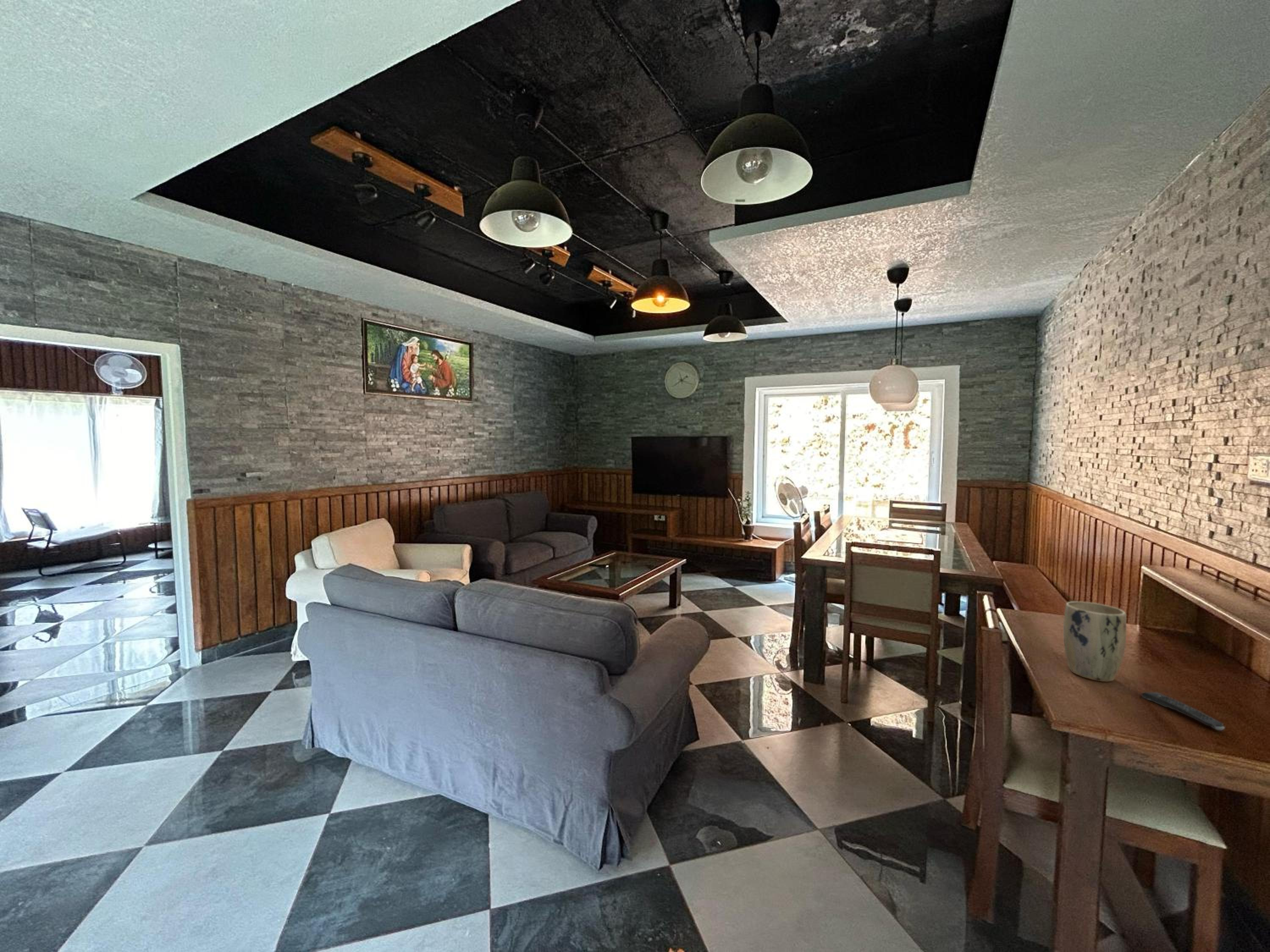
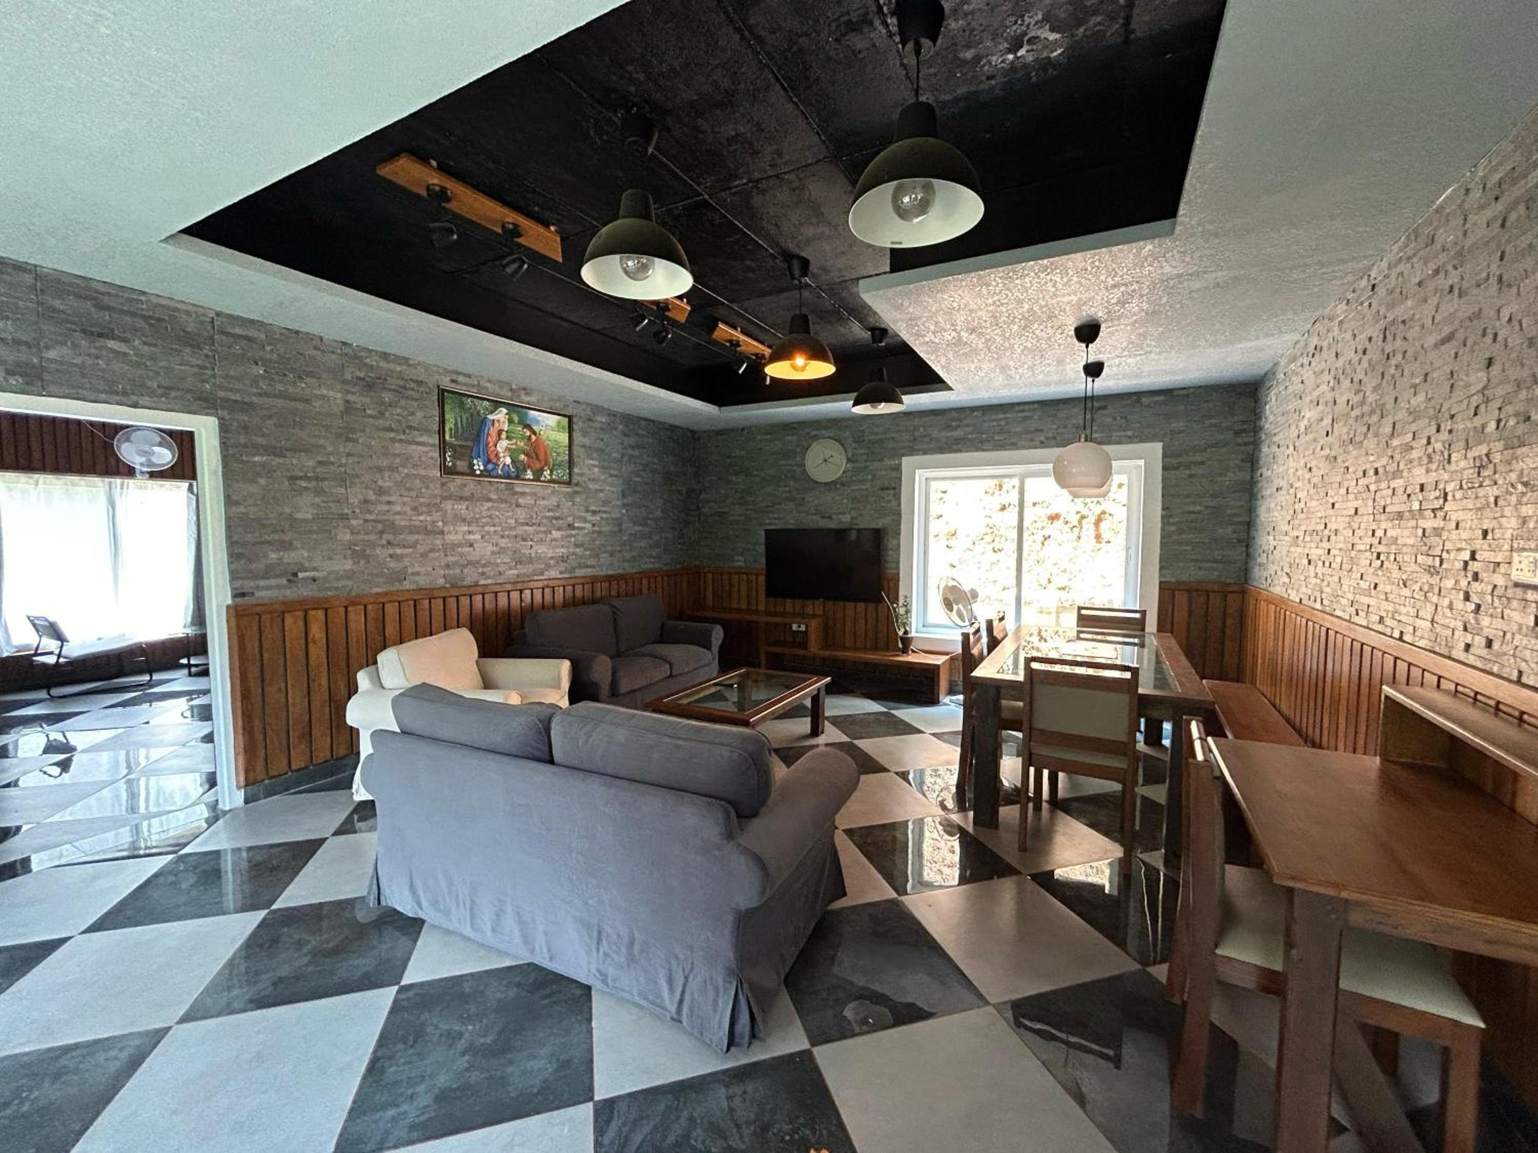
- plant pot [1063,601,1127,682]
- remote control [1141,692,1225,731]
